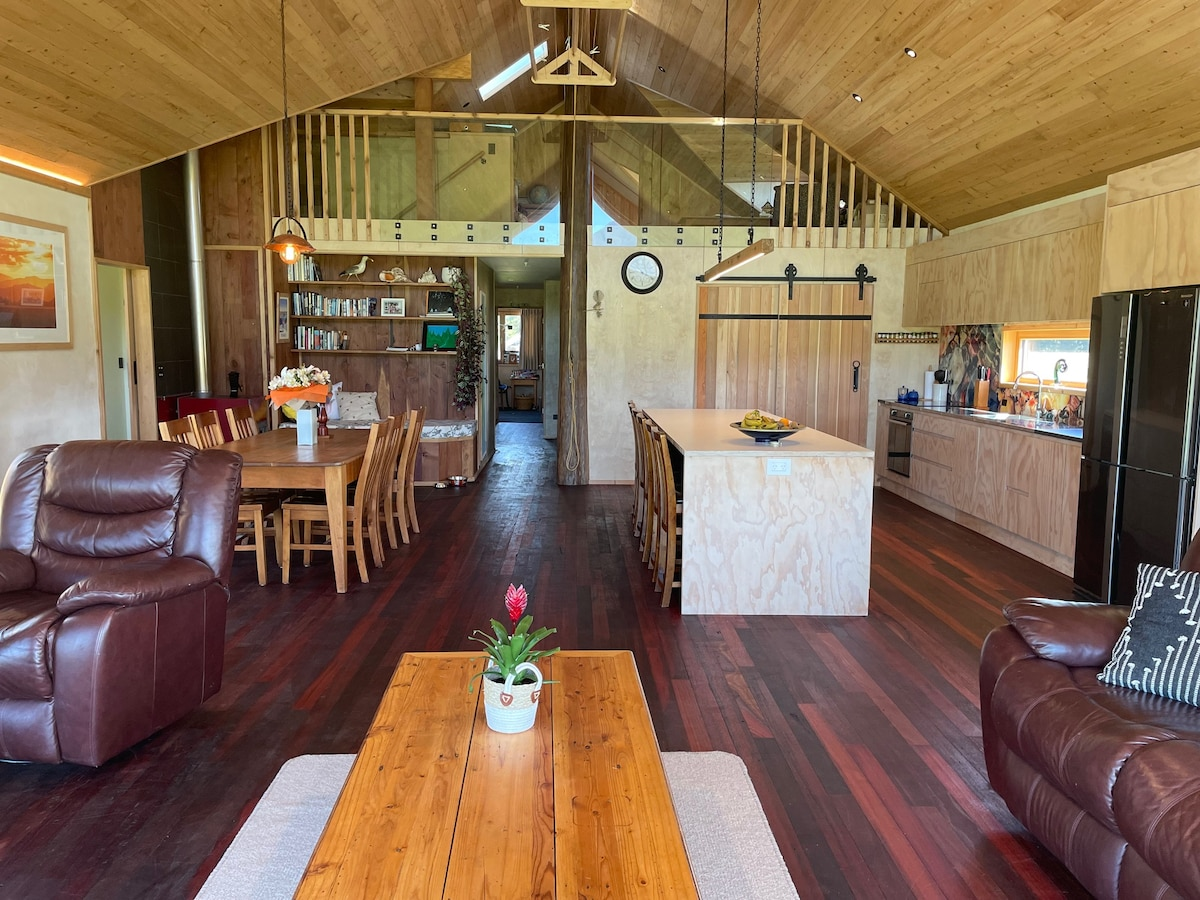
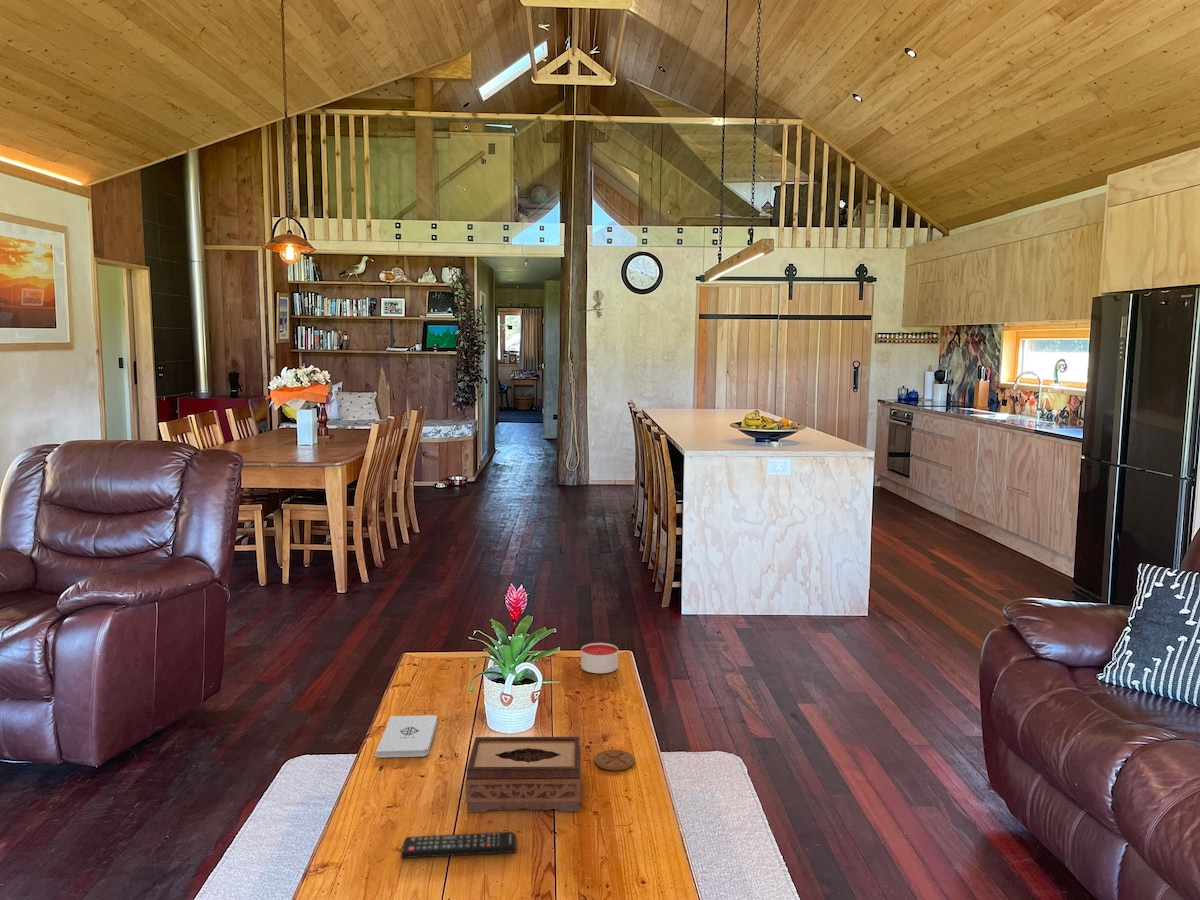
+ coaster [594,749,635,771]
+ tissue box [465,736,582,813]
+ candle [580,642,619,674]
+ notepad [375,714,438,759]
+ remote control [400,831,517,859]
